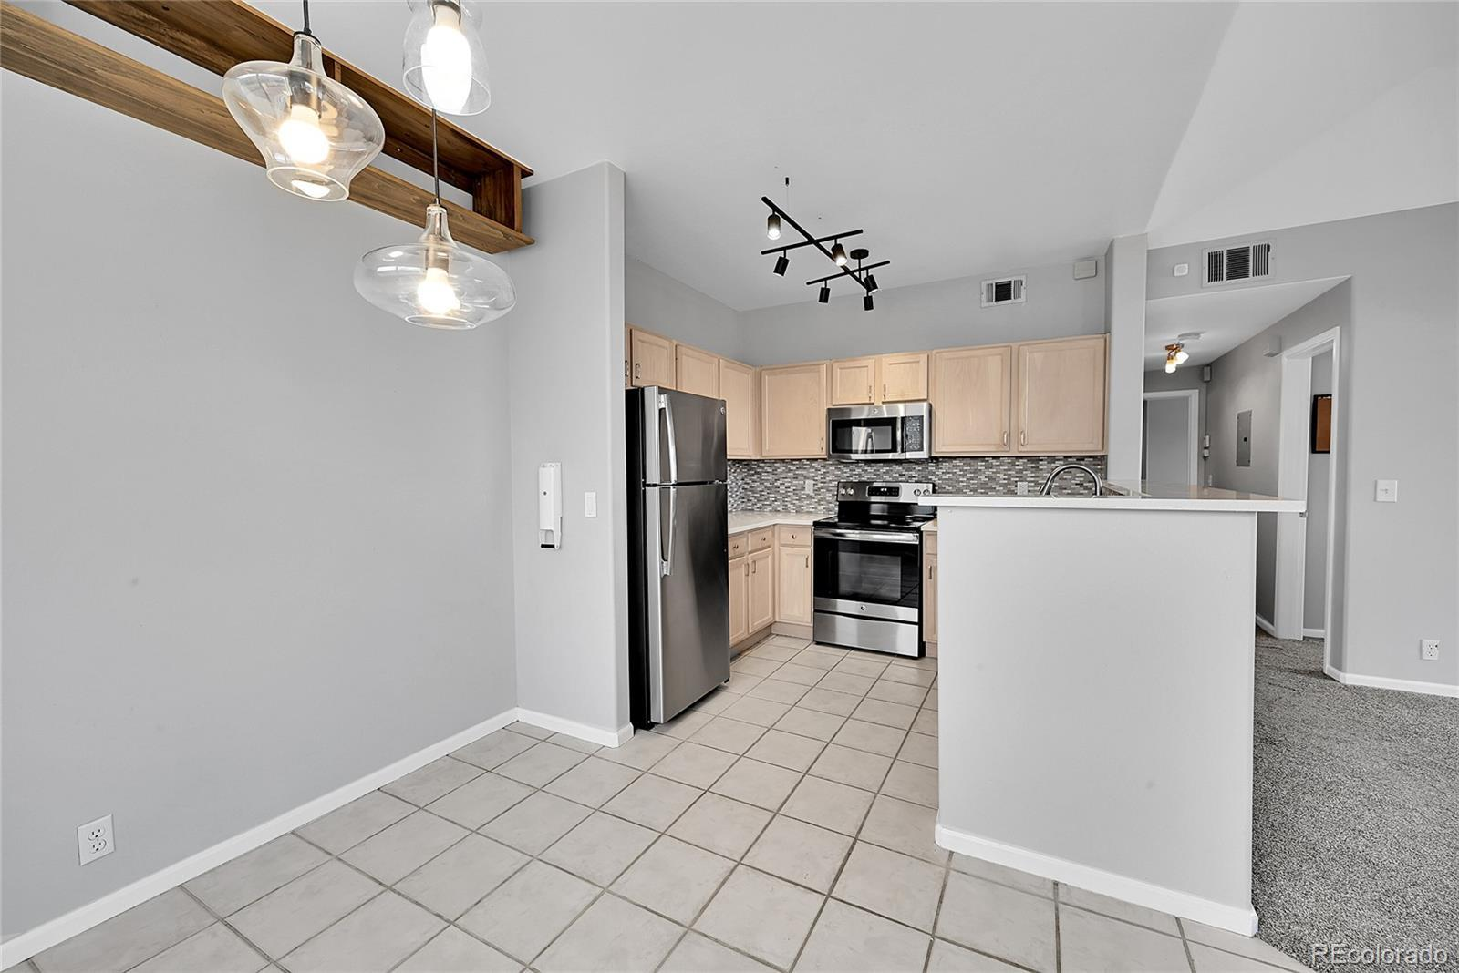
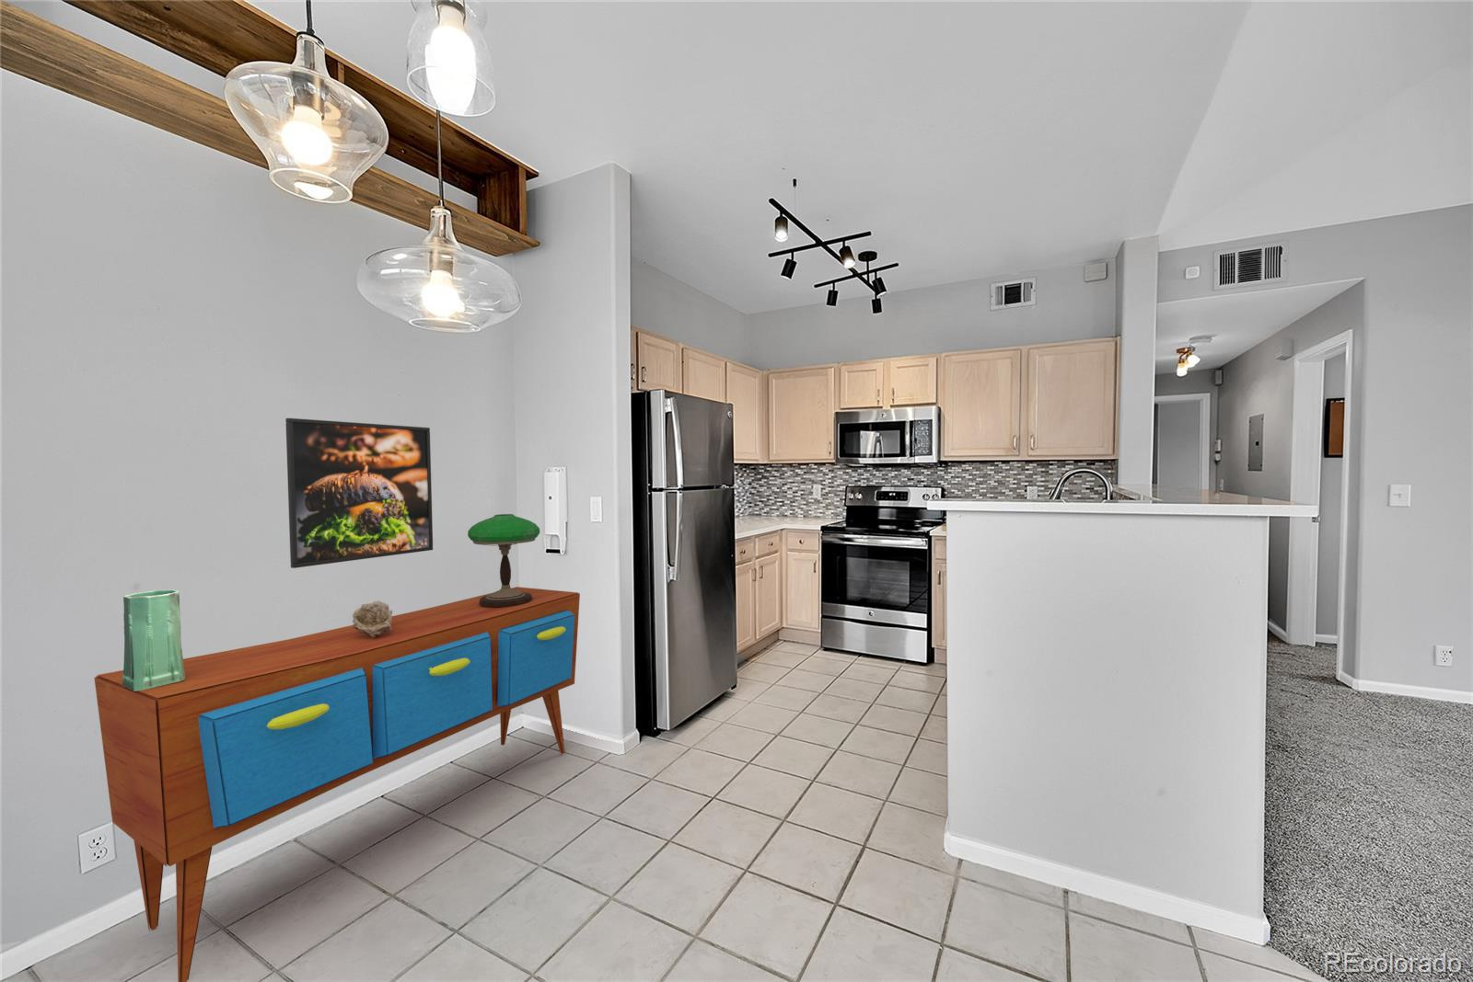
+ sideboard [93,585,581,982]
+ decorative bowl [351,601,393,637]
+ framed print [284,418,433,569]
+ vase [123,589,185,692]
+ table lamp [467,513,542,607]
